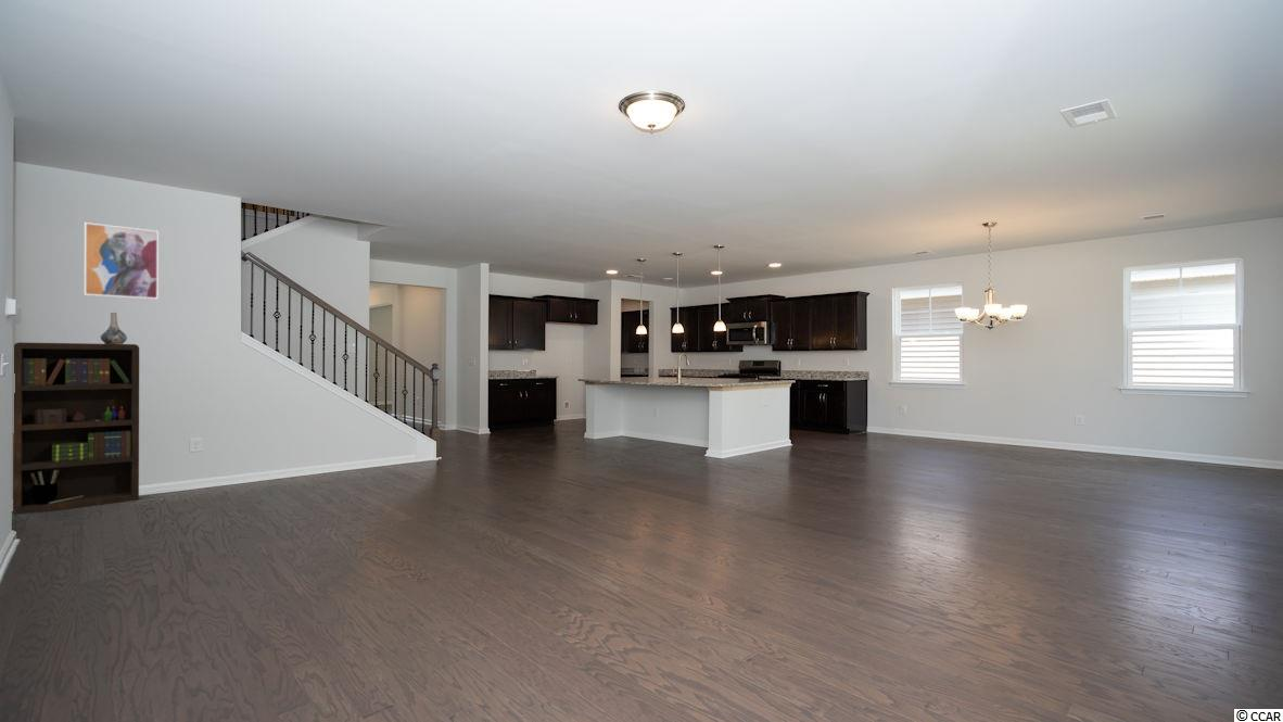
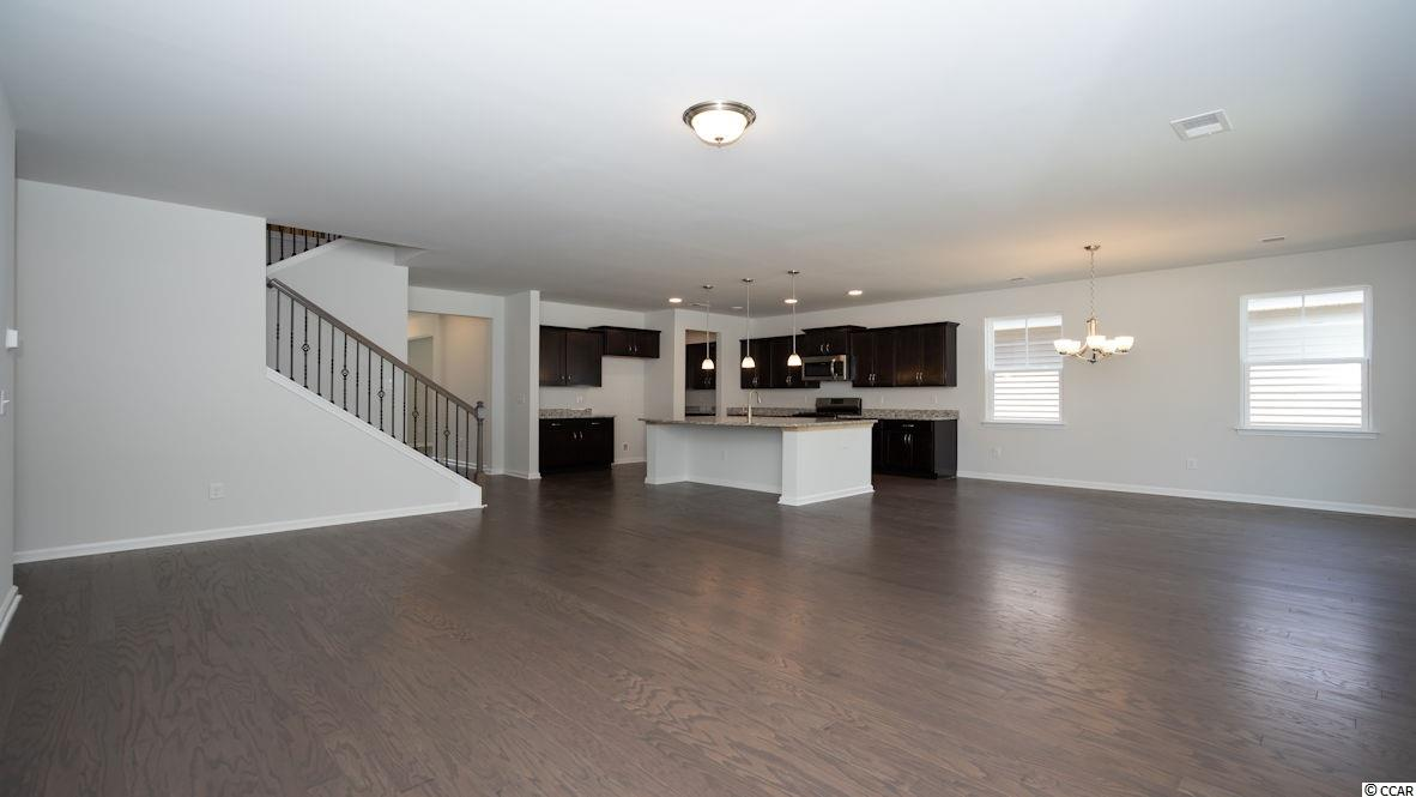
- decorative vase [100,312,128,344]
- wall art [84,221,160,301]
- bookcase [12,341,140,516]
